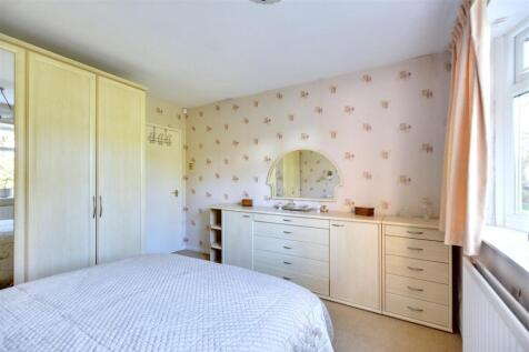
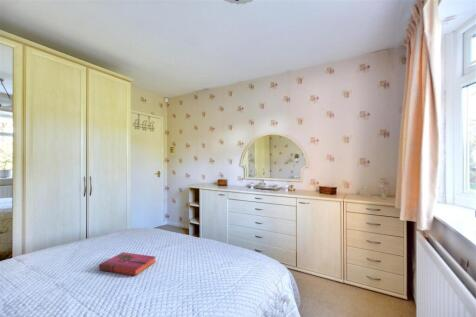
+ hardback book [98,251,157,277]
